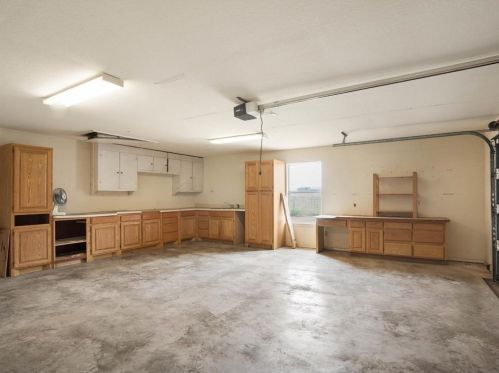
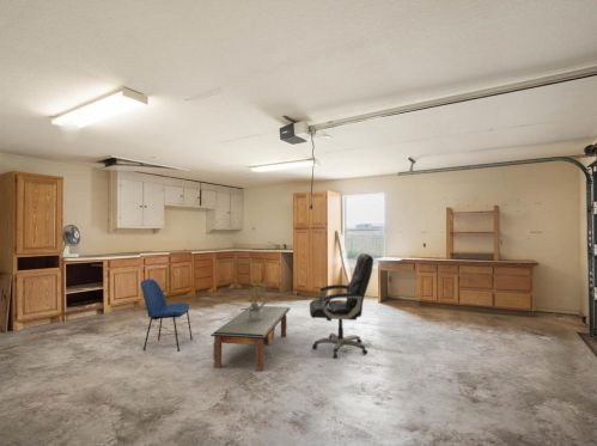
+ potted plant [238,279,274,320]
+ chair [309,252,374,360]
+ chair [139,277,194,353]
+ coffee table [209,305,292,373]
